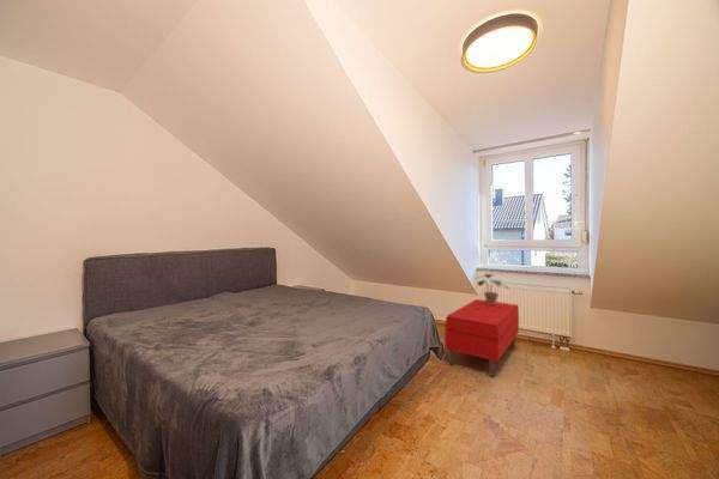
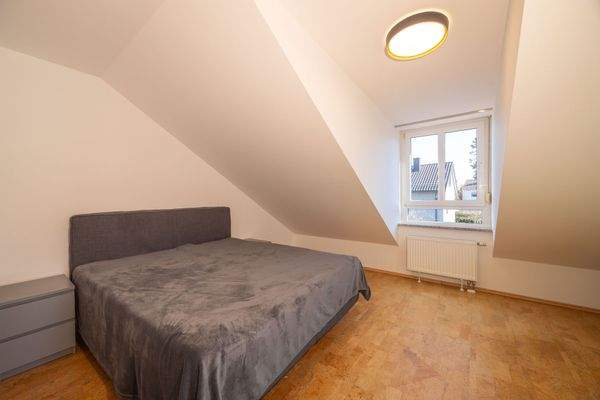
- potted plant [476,273,510,304]
- bench [443,298,520,377]
